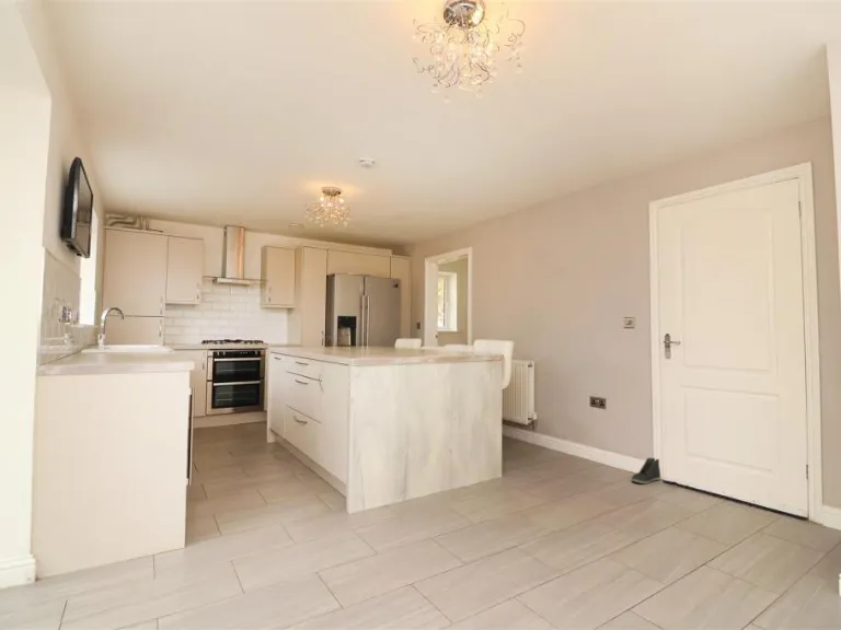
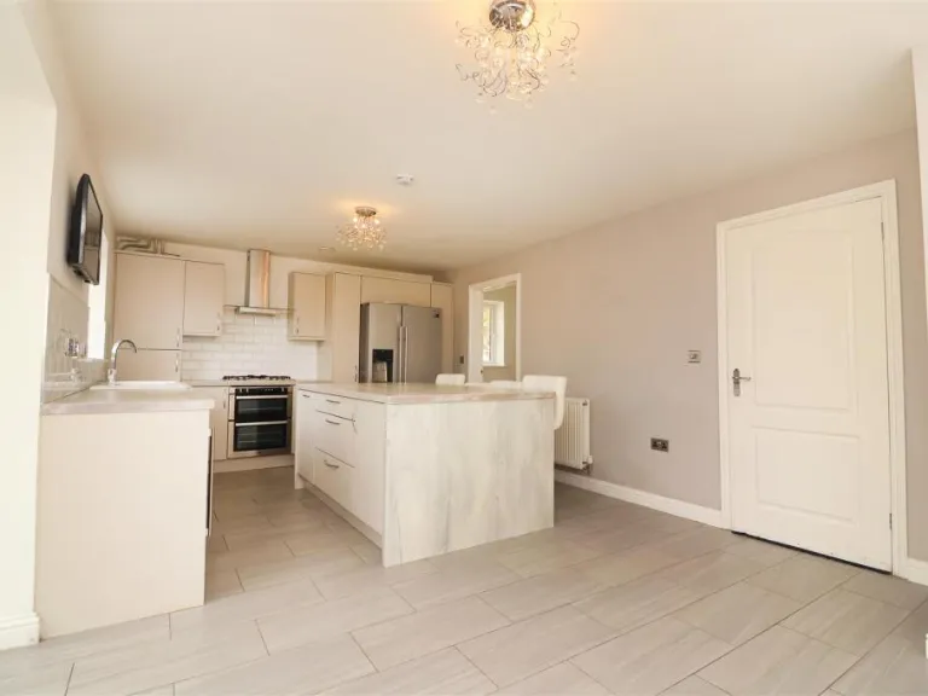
- sneaker [631,457,661,485]
